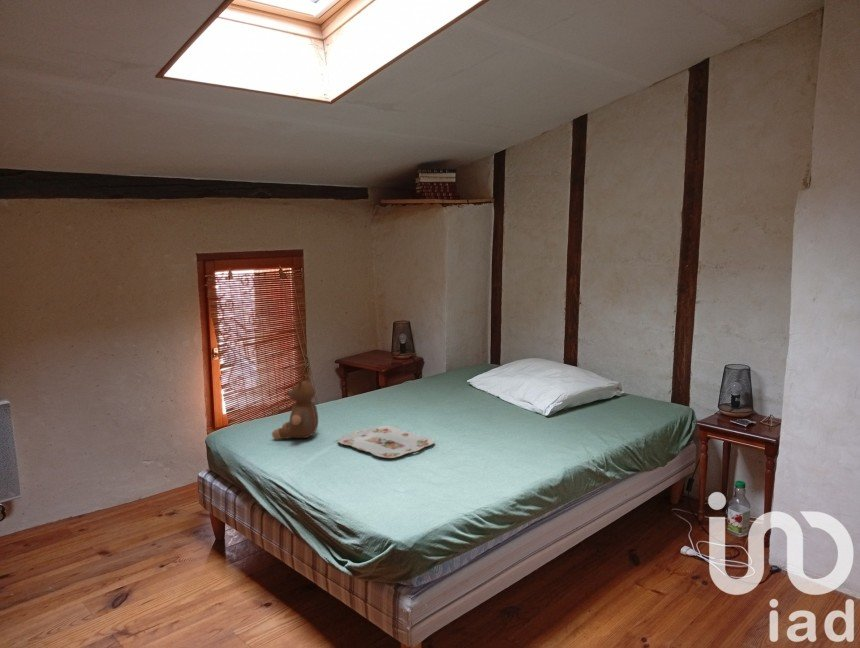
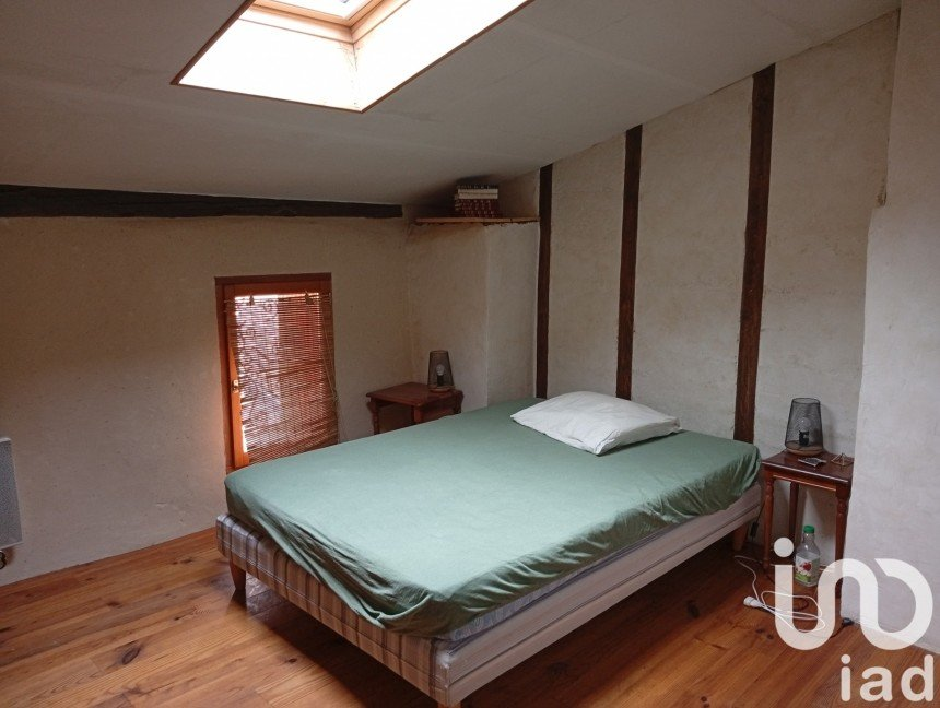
- teddy bear [271,373,319,440]
- serving tray [336,425,435,459]
